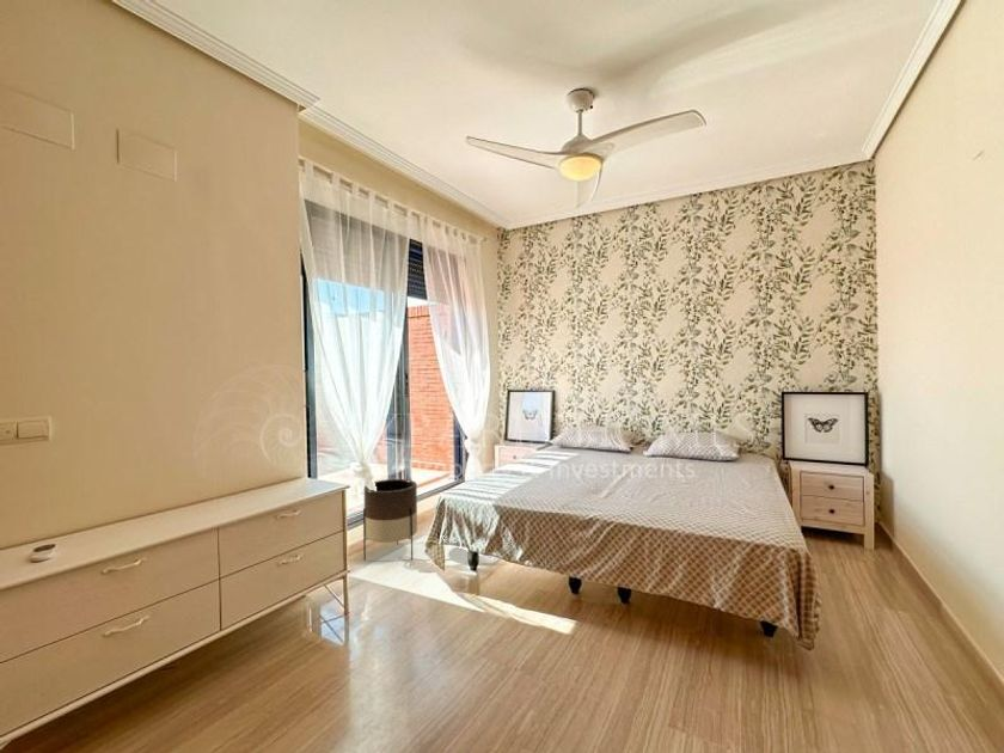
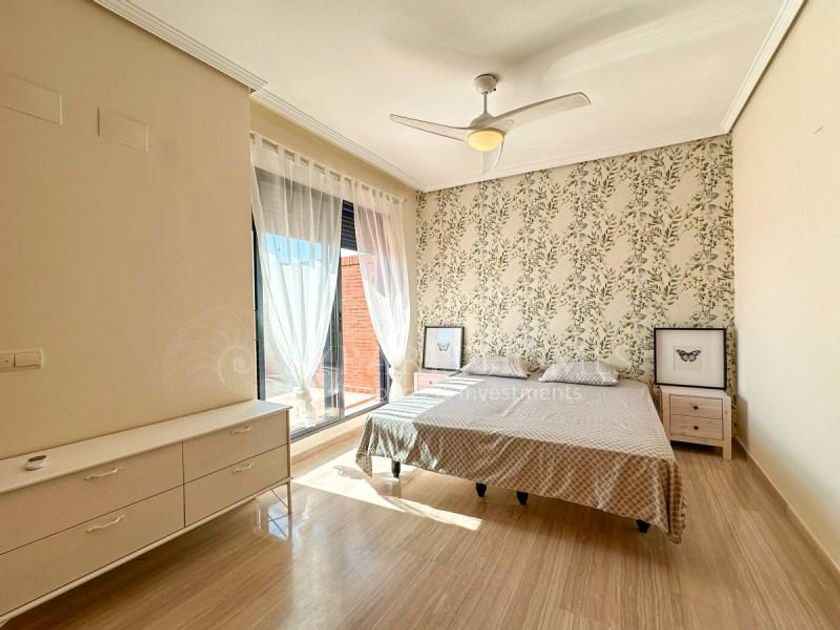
- planter [362,478,418,562]
